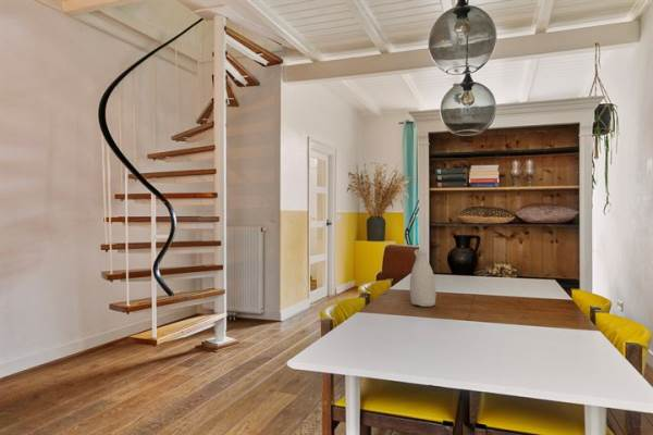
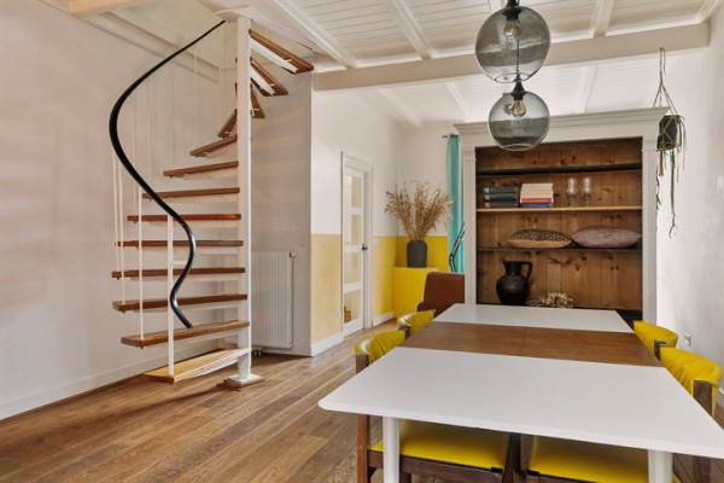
- vase [409,248,438,308]
